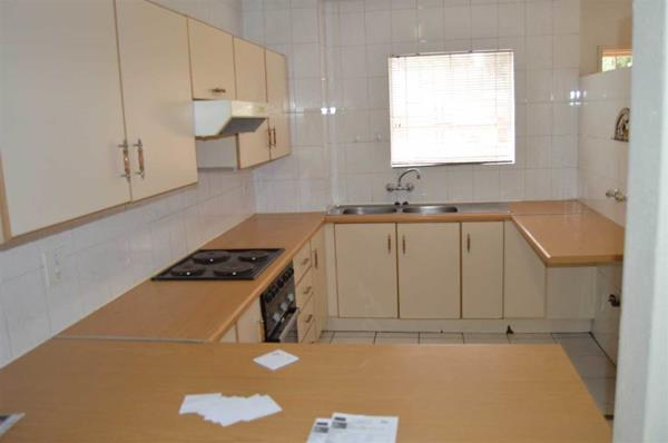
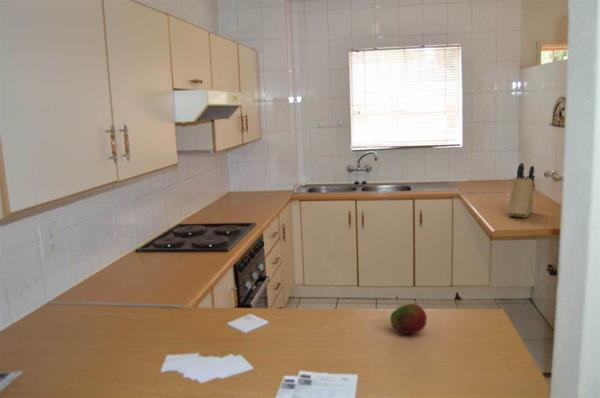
+ fruit [389,303,428,335]
+ knife block [506,162,536,219]
